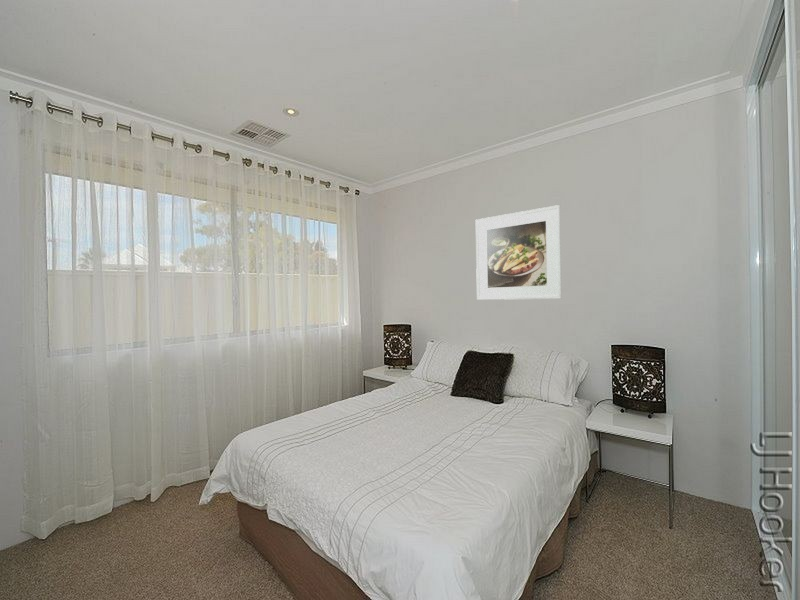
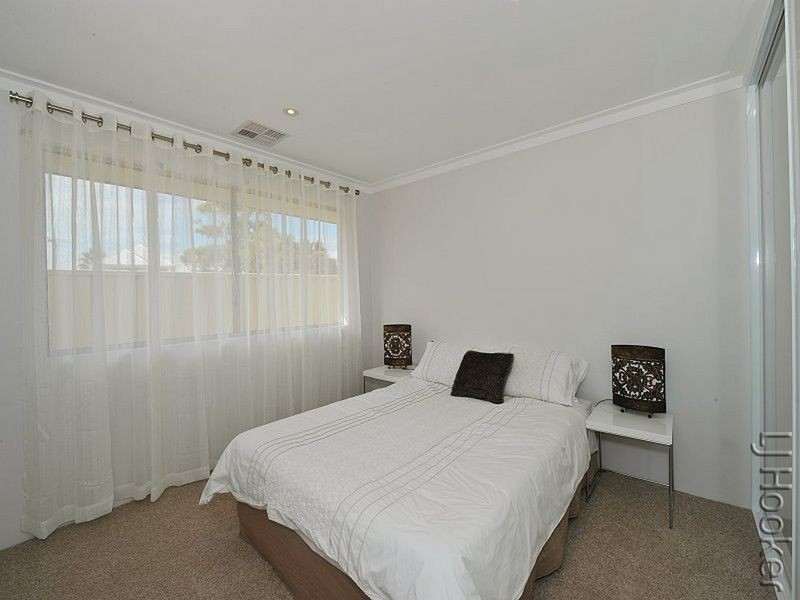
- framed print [475,204,563,301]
